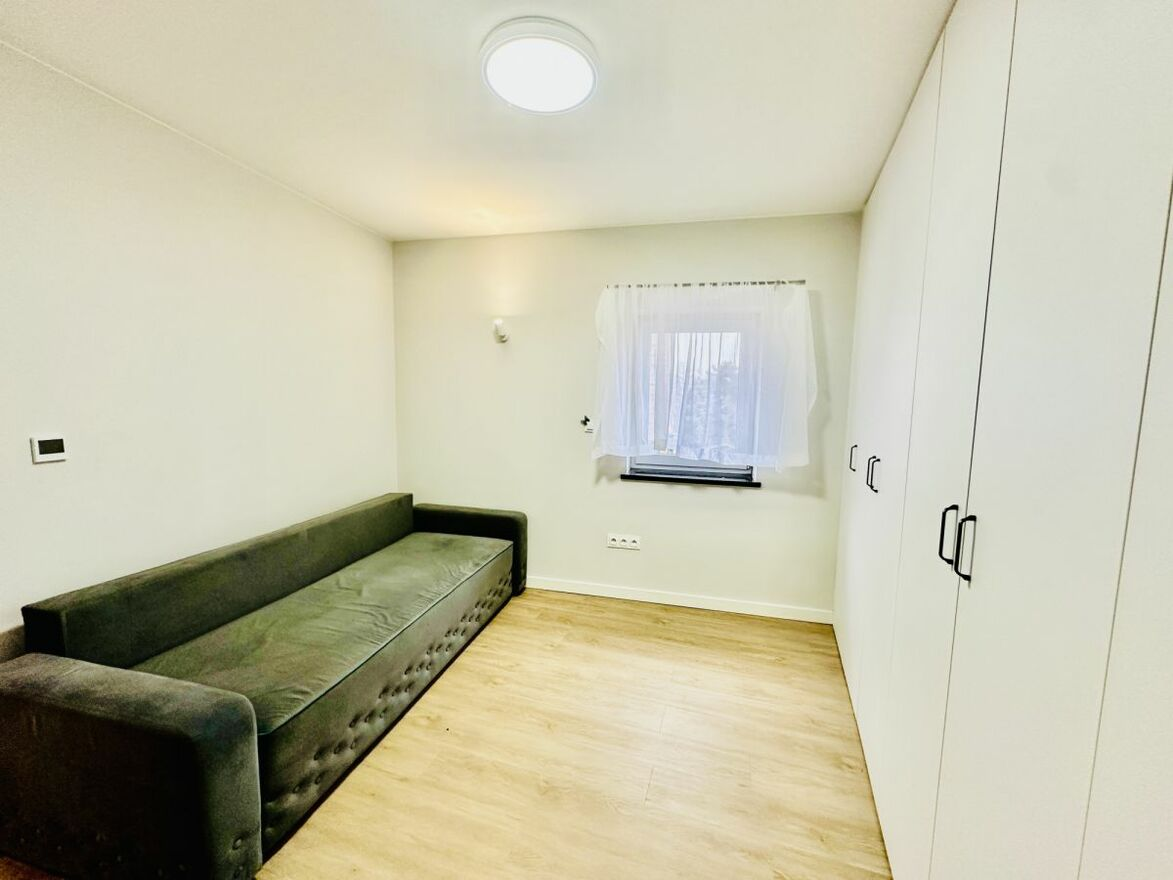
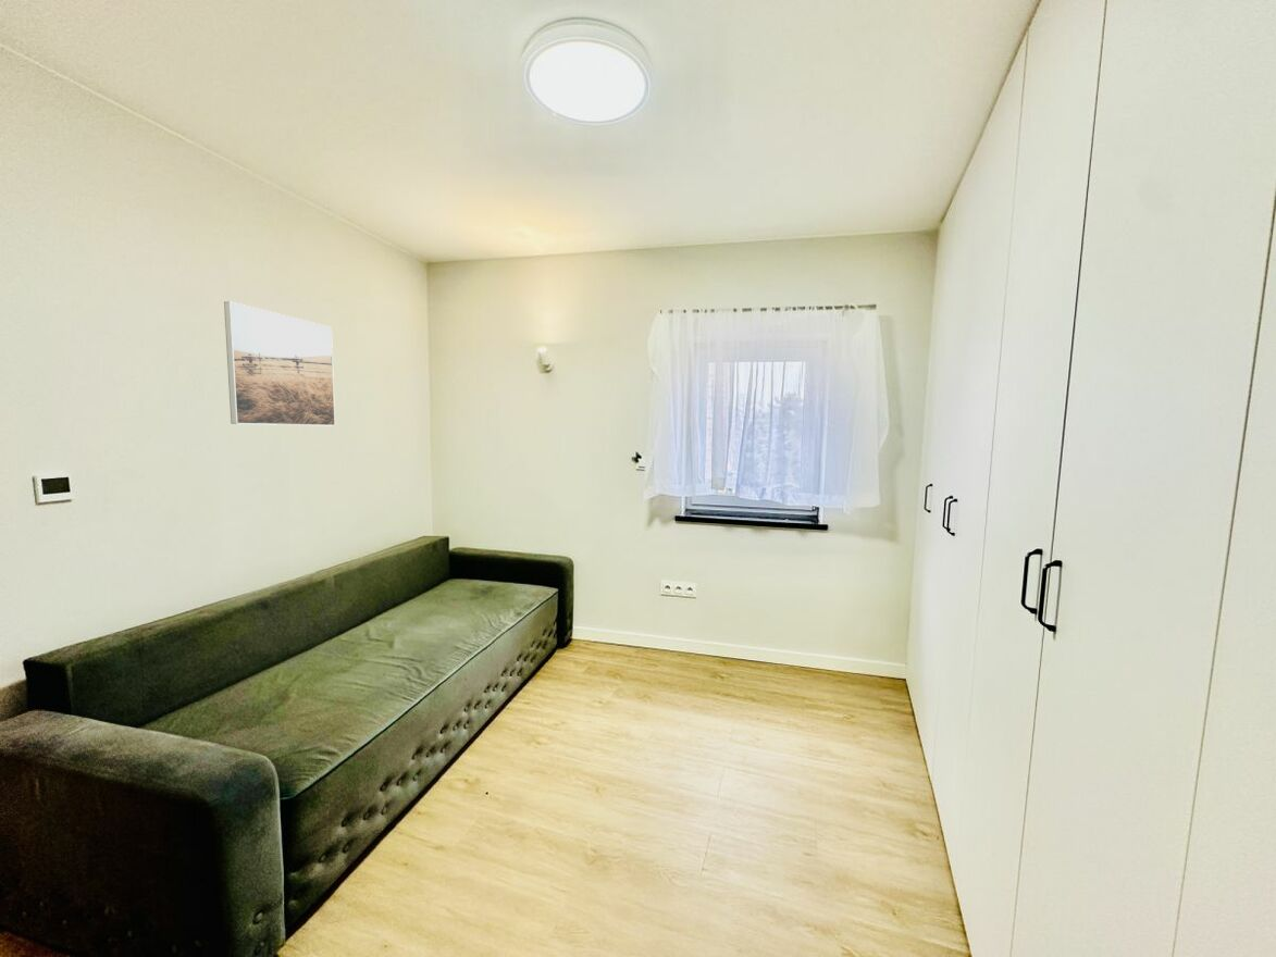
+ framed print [223,300,336,427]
